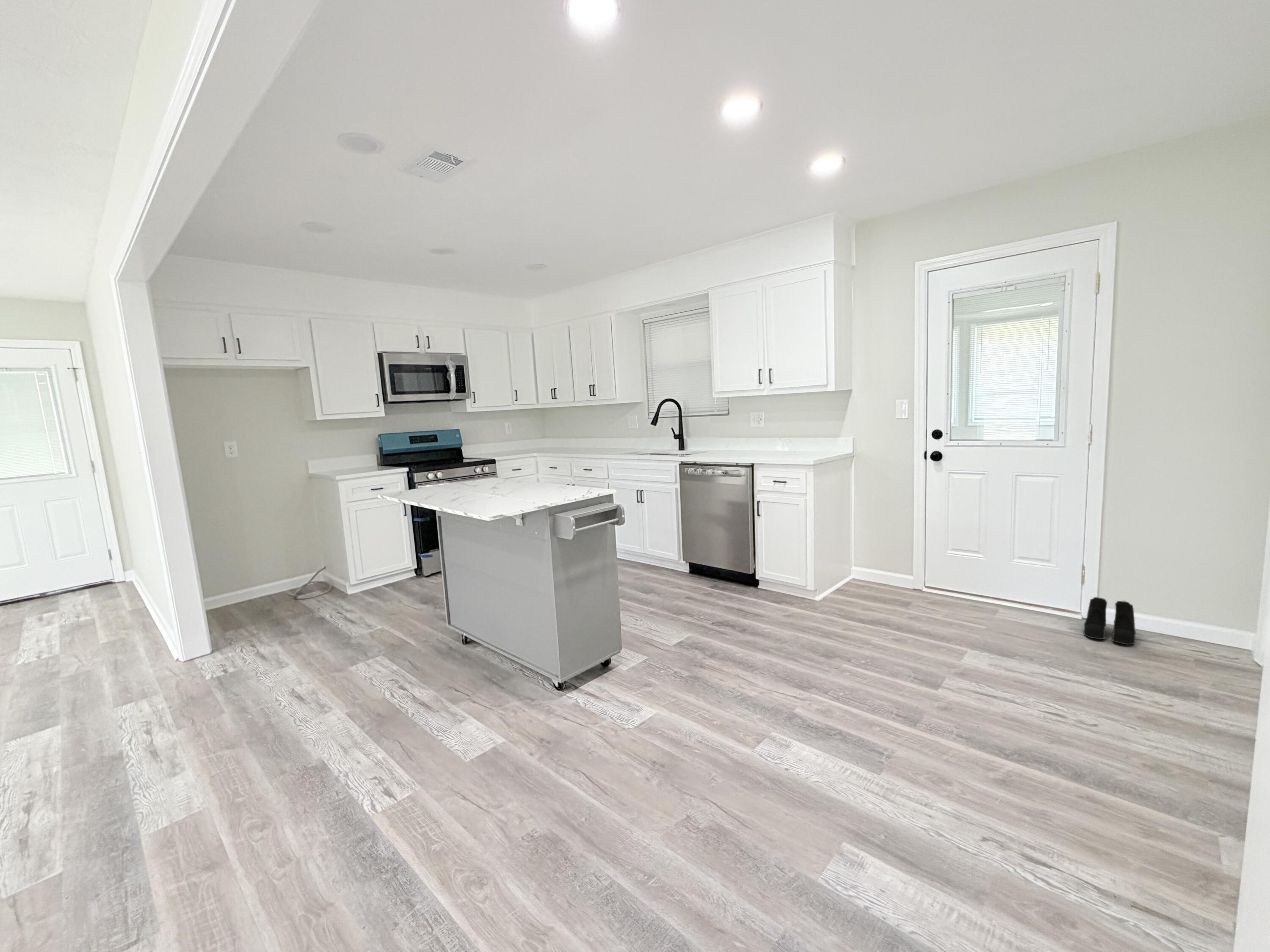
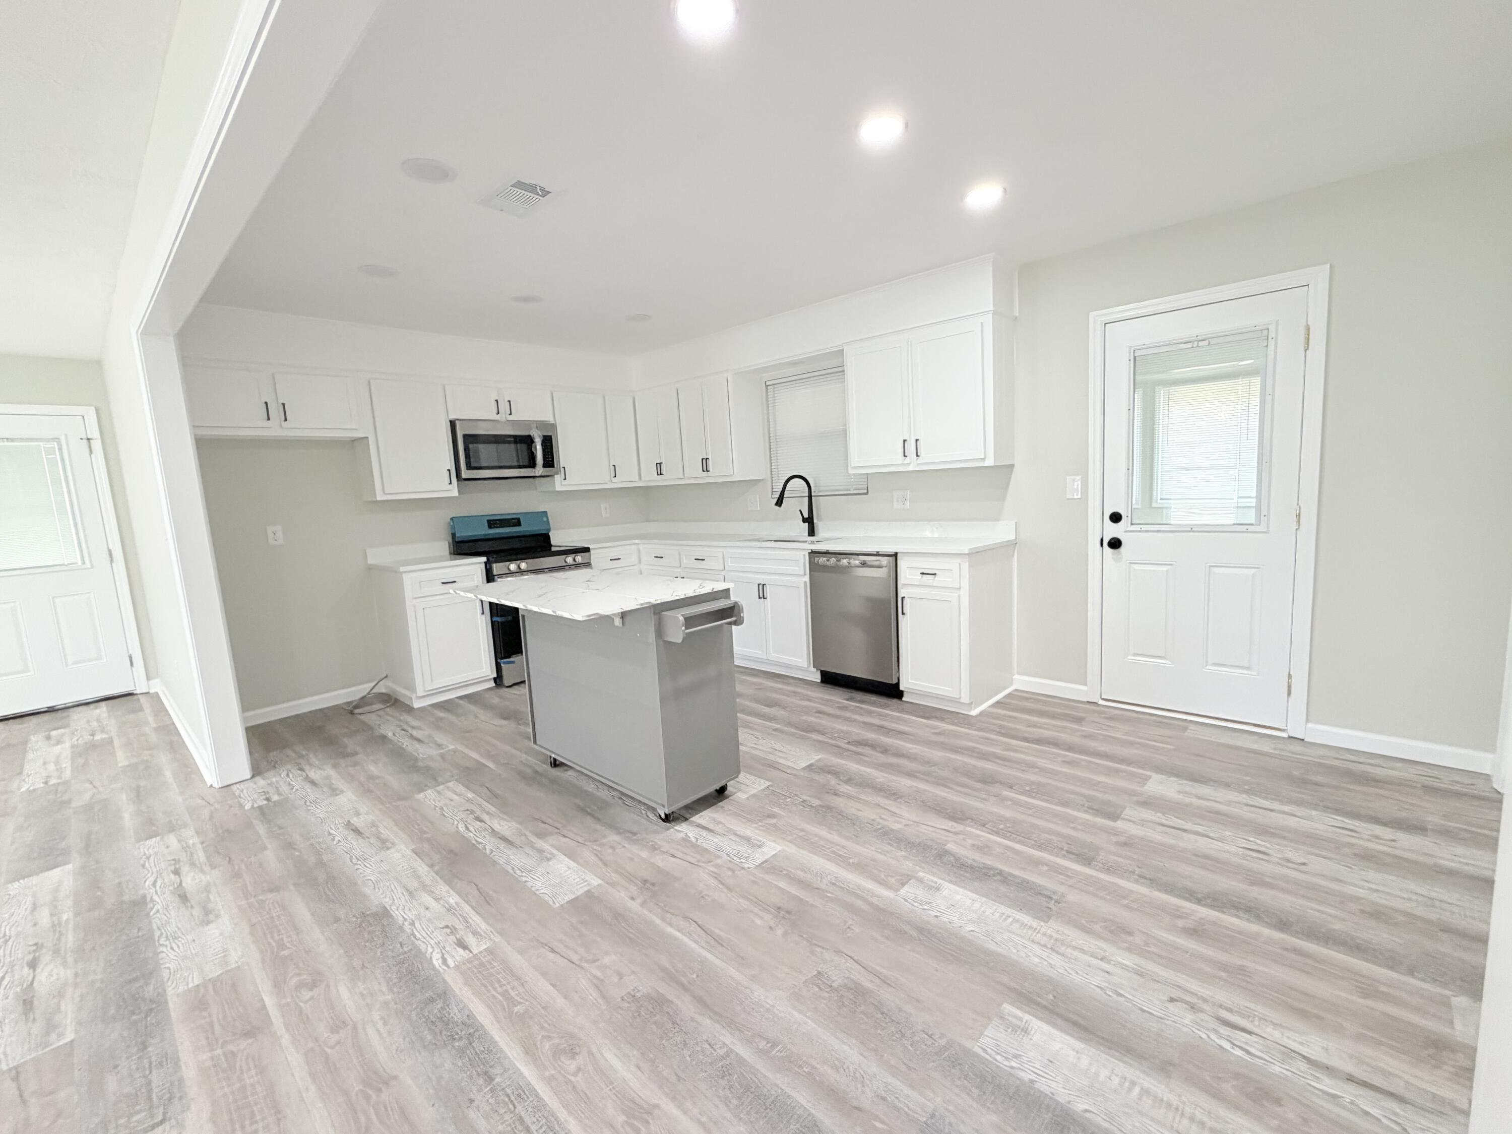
- boots [1083,597,1136,645]
